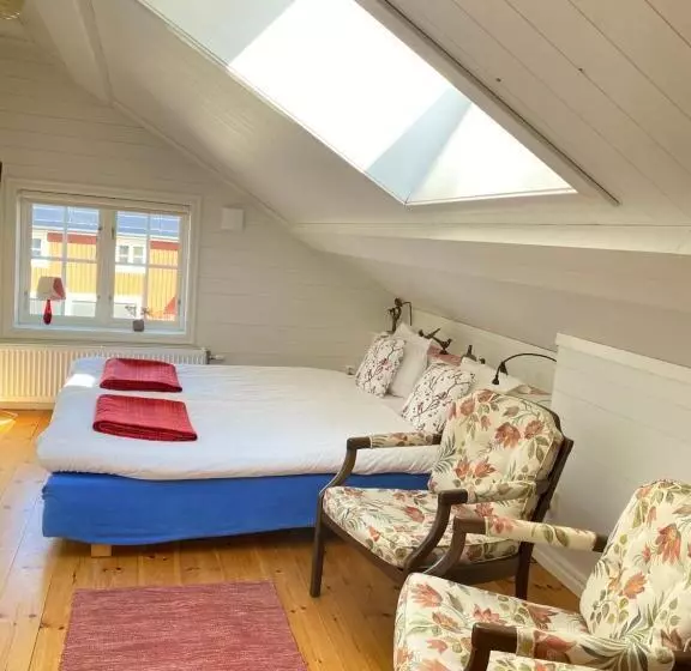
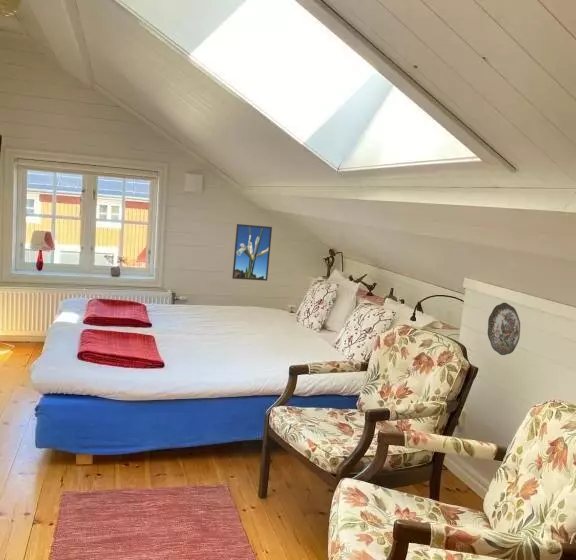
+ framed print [231,223,273,282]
+ decorative plate [487,302,521,356]
